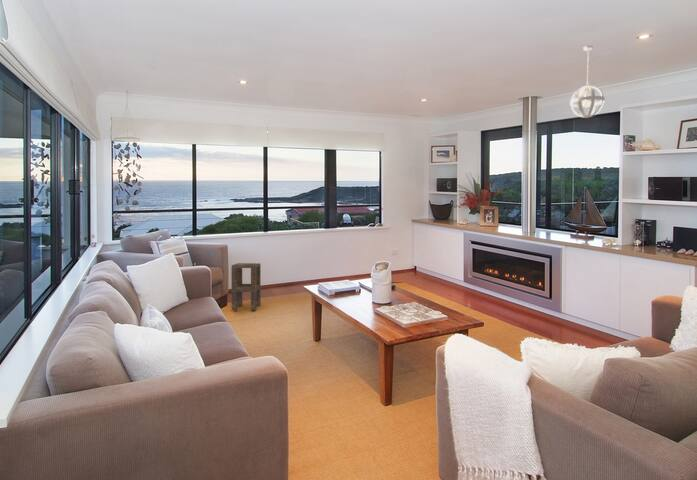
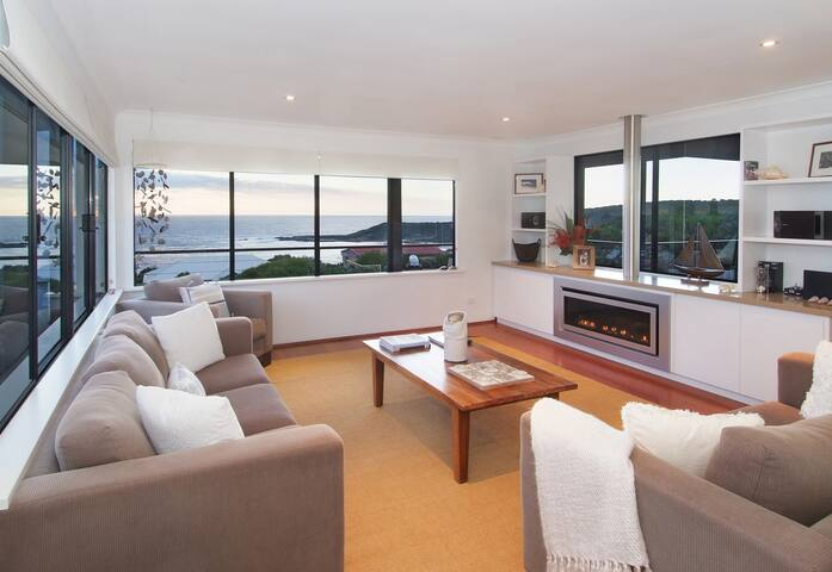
- pendant light [569,45,606,119]
- side table [231,262,262,312]
